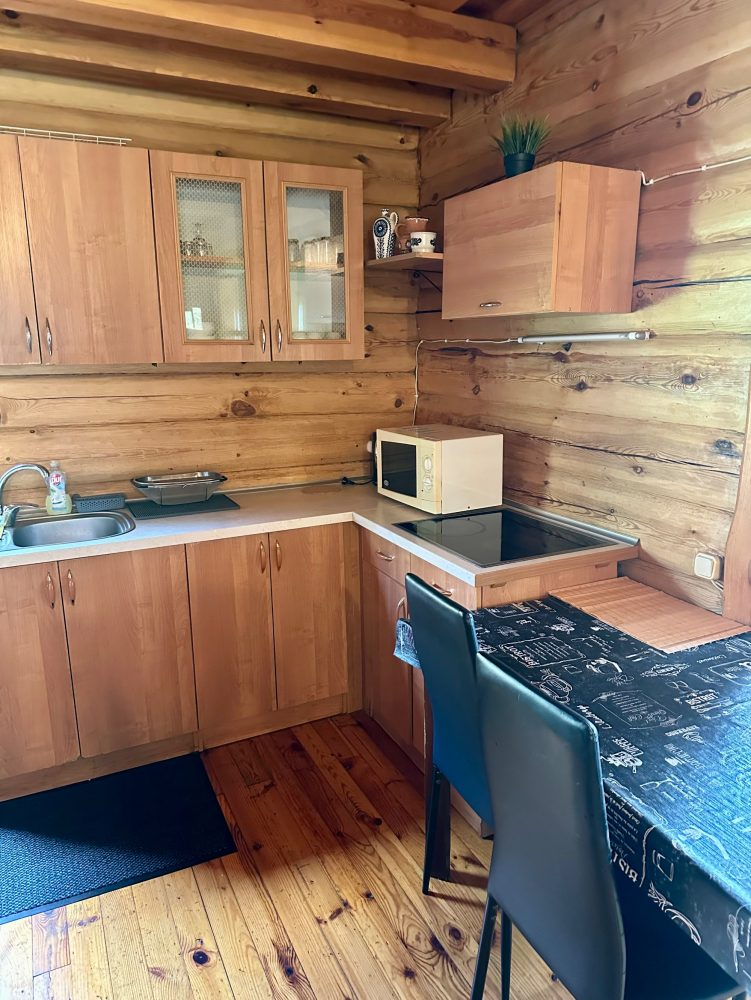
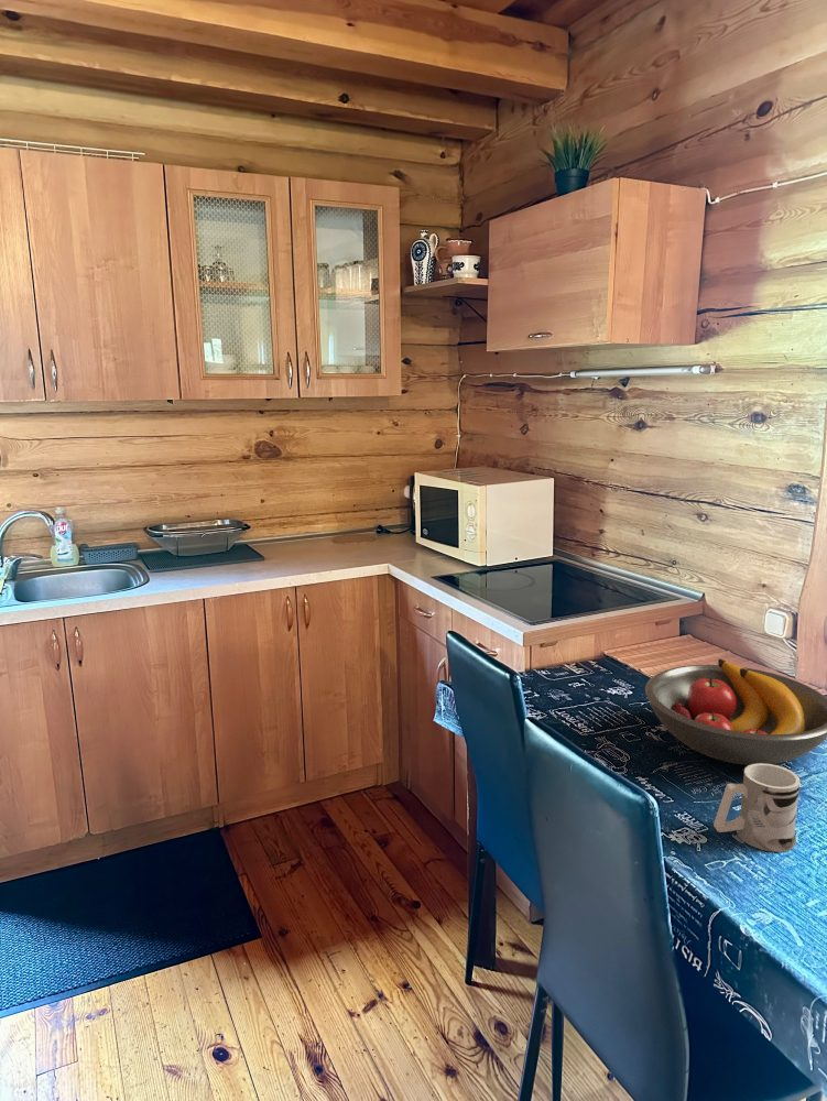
+ fruit bowl [644,657,827,766]
+ mug [712,763,801,853]
